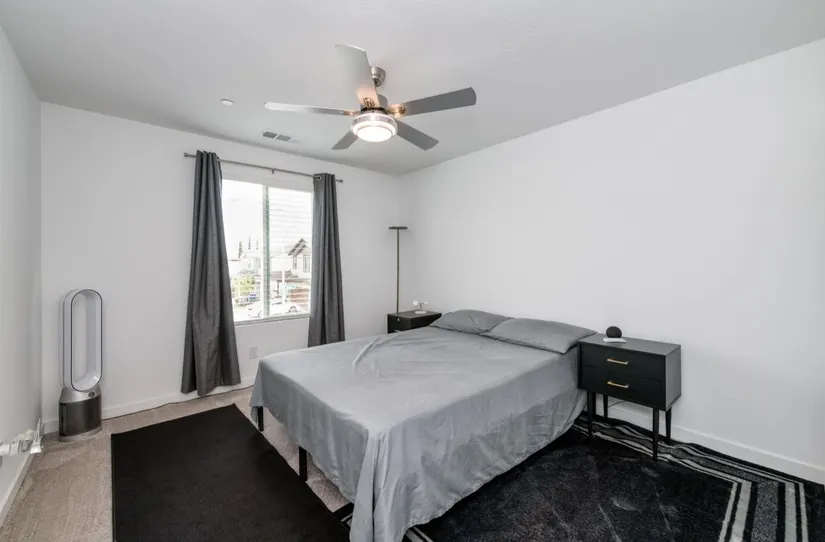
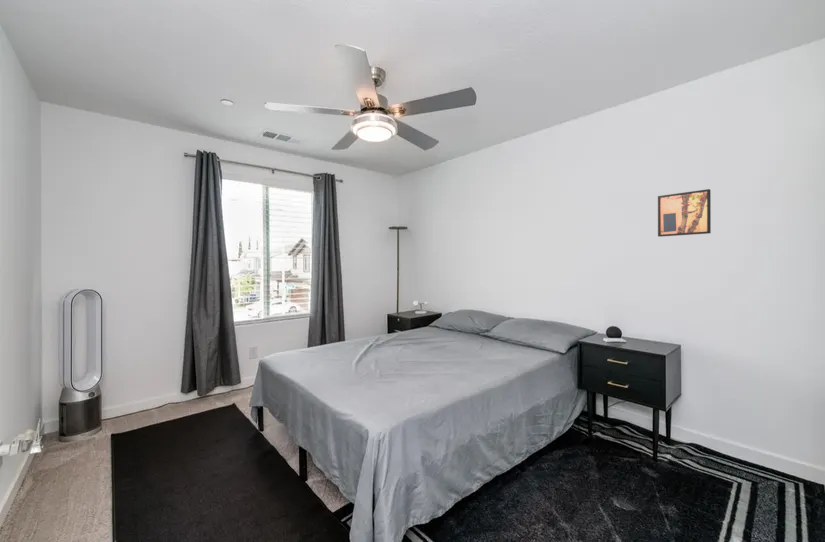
+ wall art [657,188,712,238]
